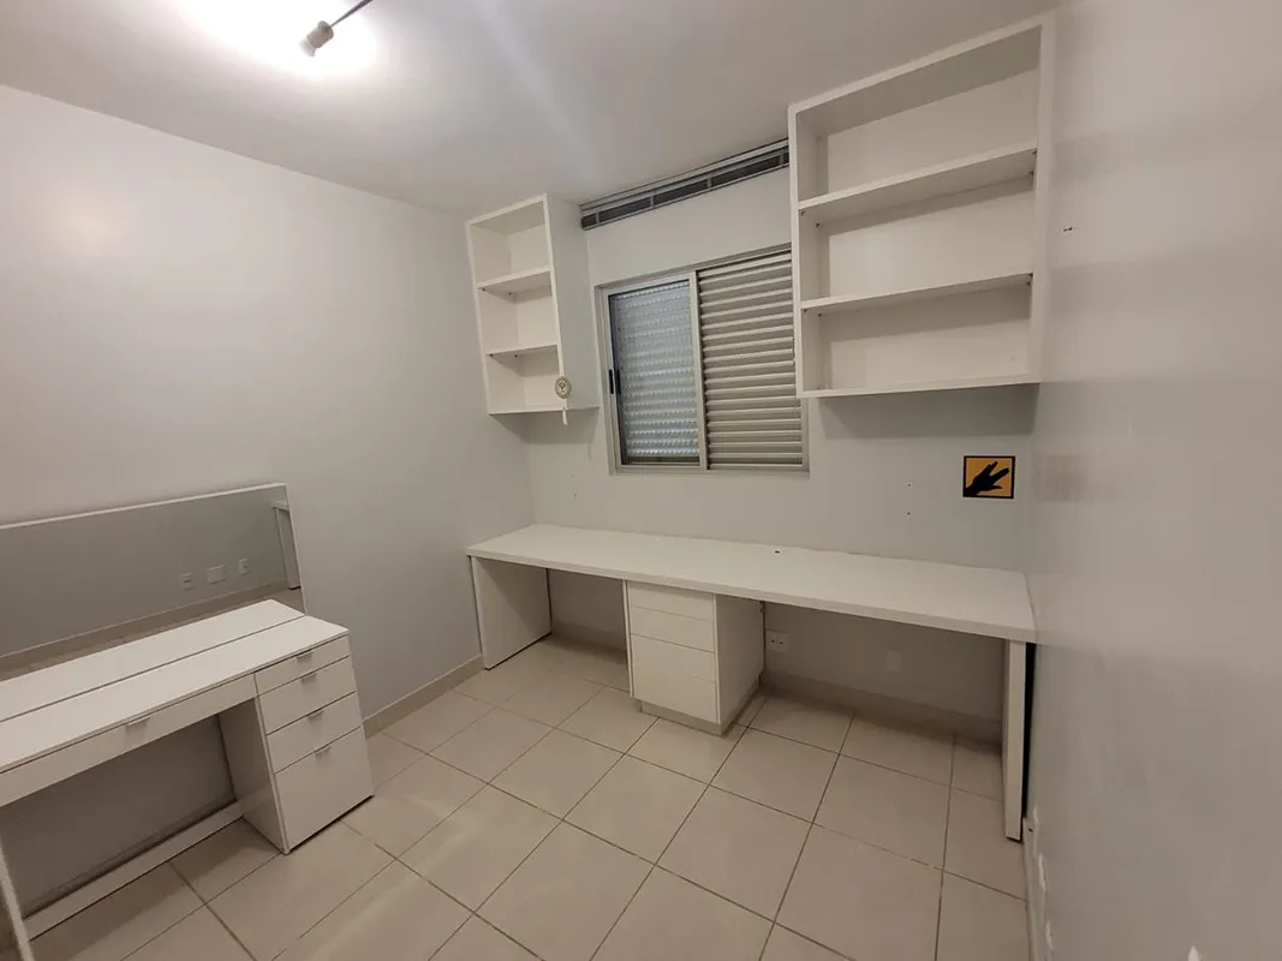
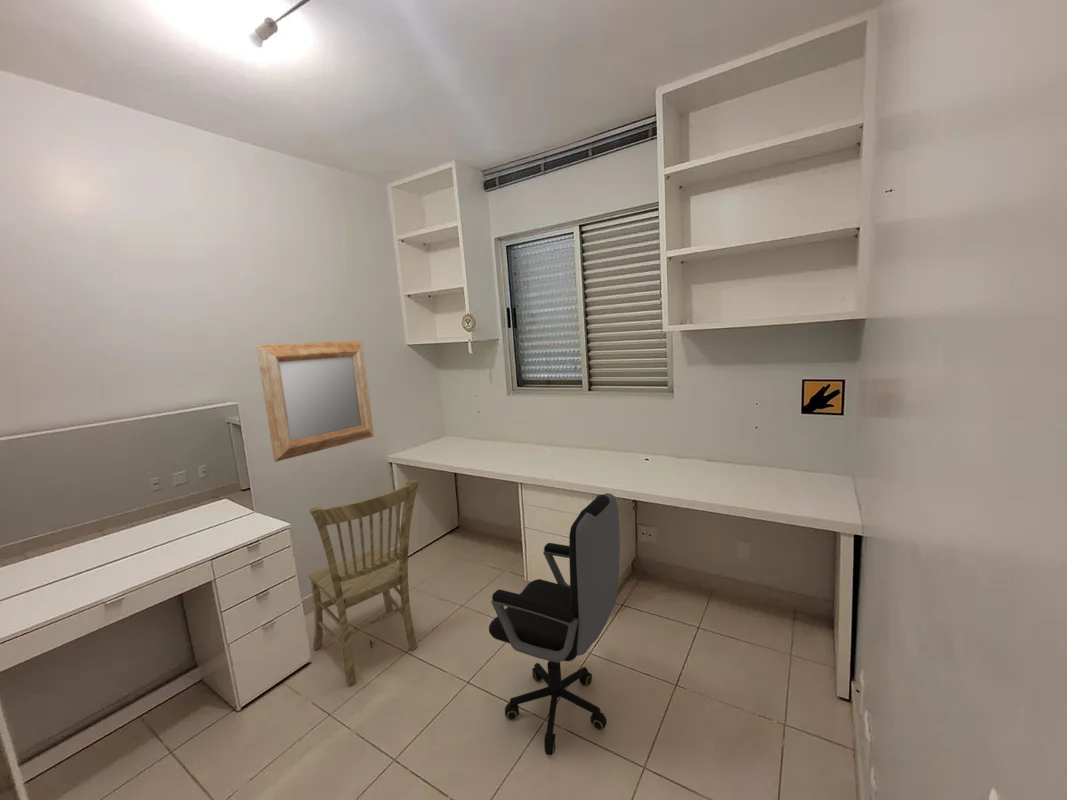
+ dining chair [308,479,421,686]
+ office chair [488,493,621,756]
+ mirror [255,340,375,463]
